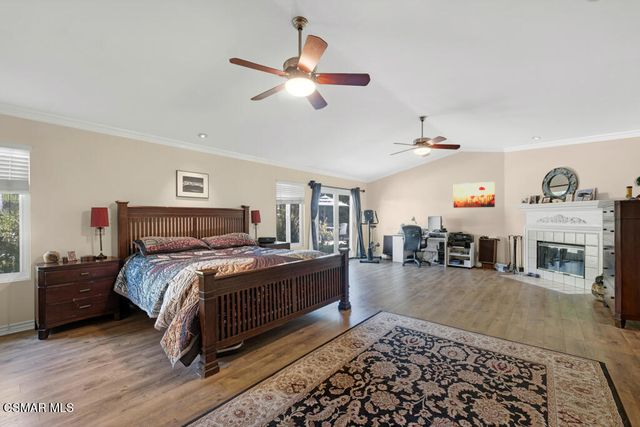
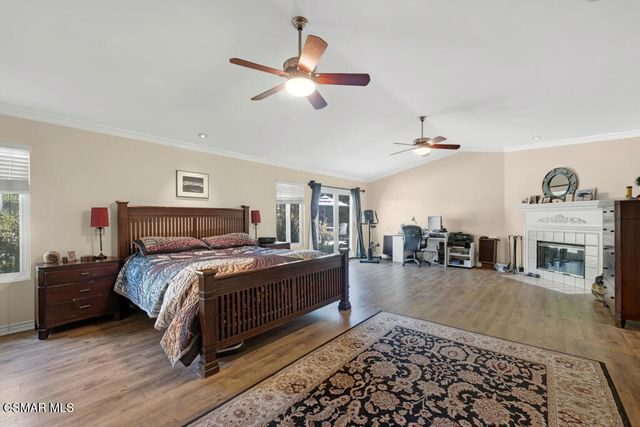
- wall art [453,181,496,209]
